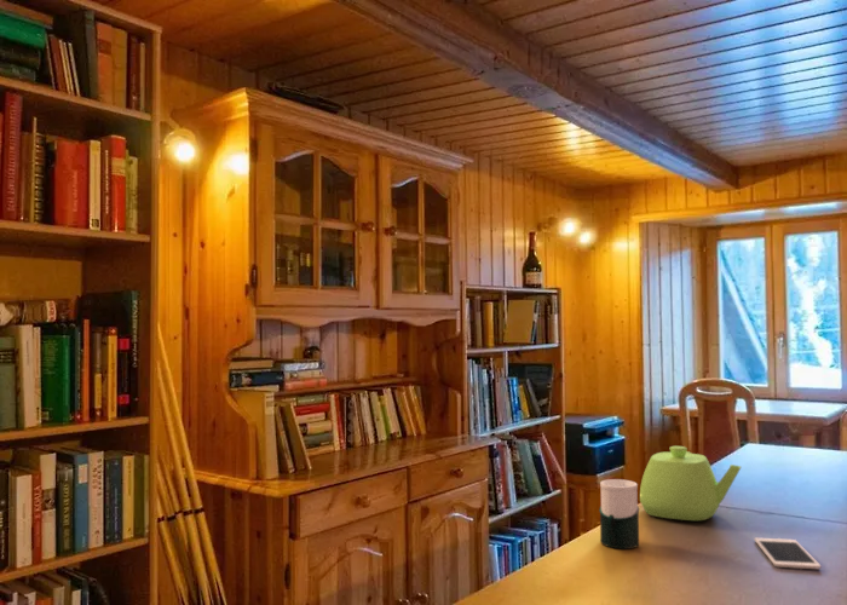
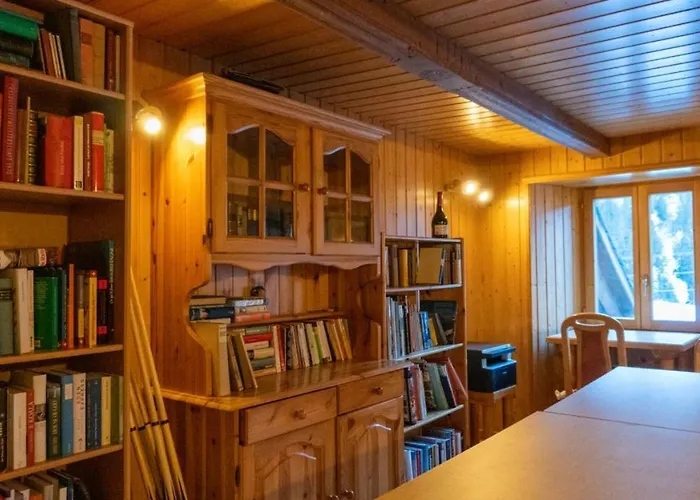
- teapot [639,445,742,522]
- cup [598,478,640,549]
- cell phone [754,537,822,570]
